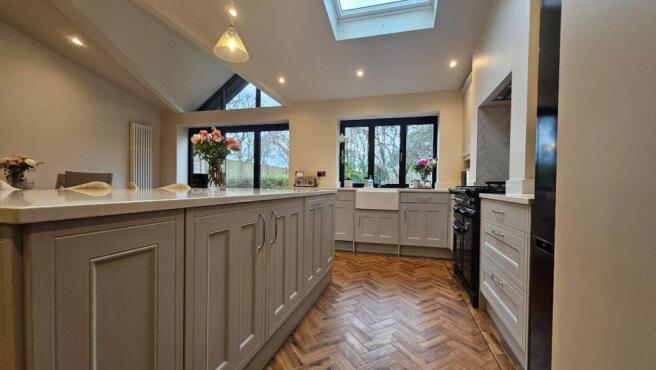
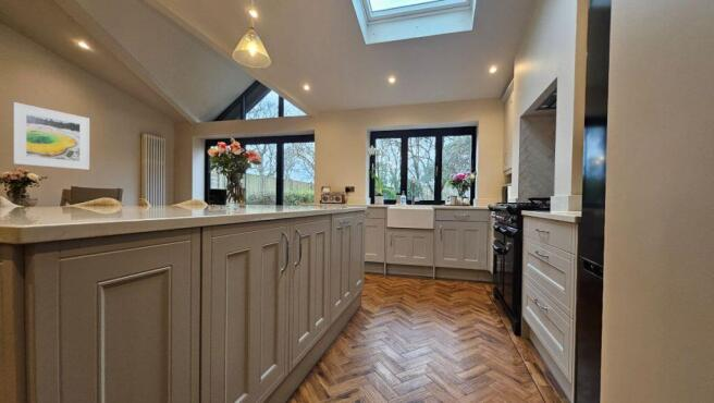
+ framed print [12,101,90,171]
